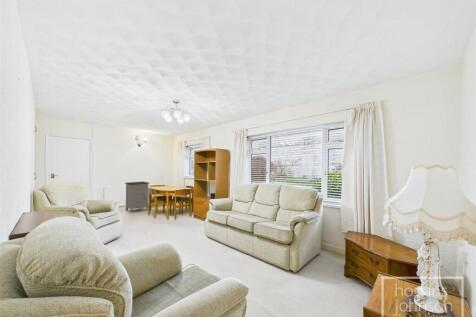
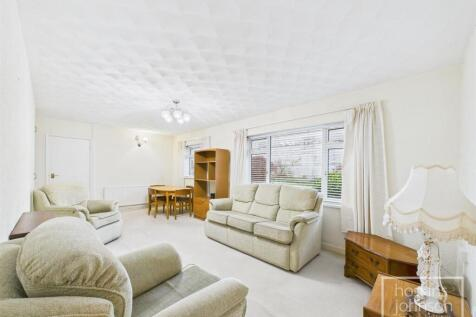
- nightstand [124,181,150,214]
